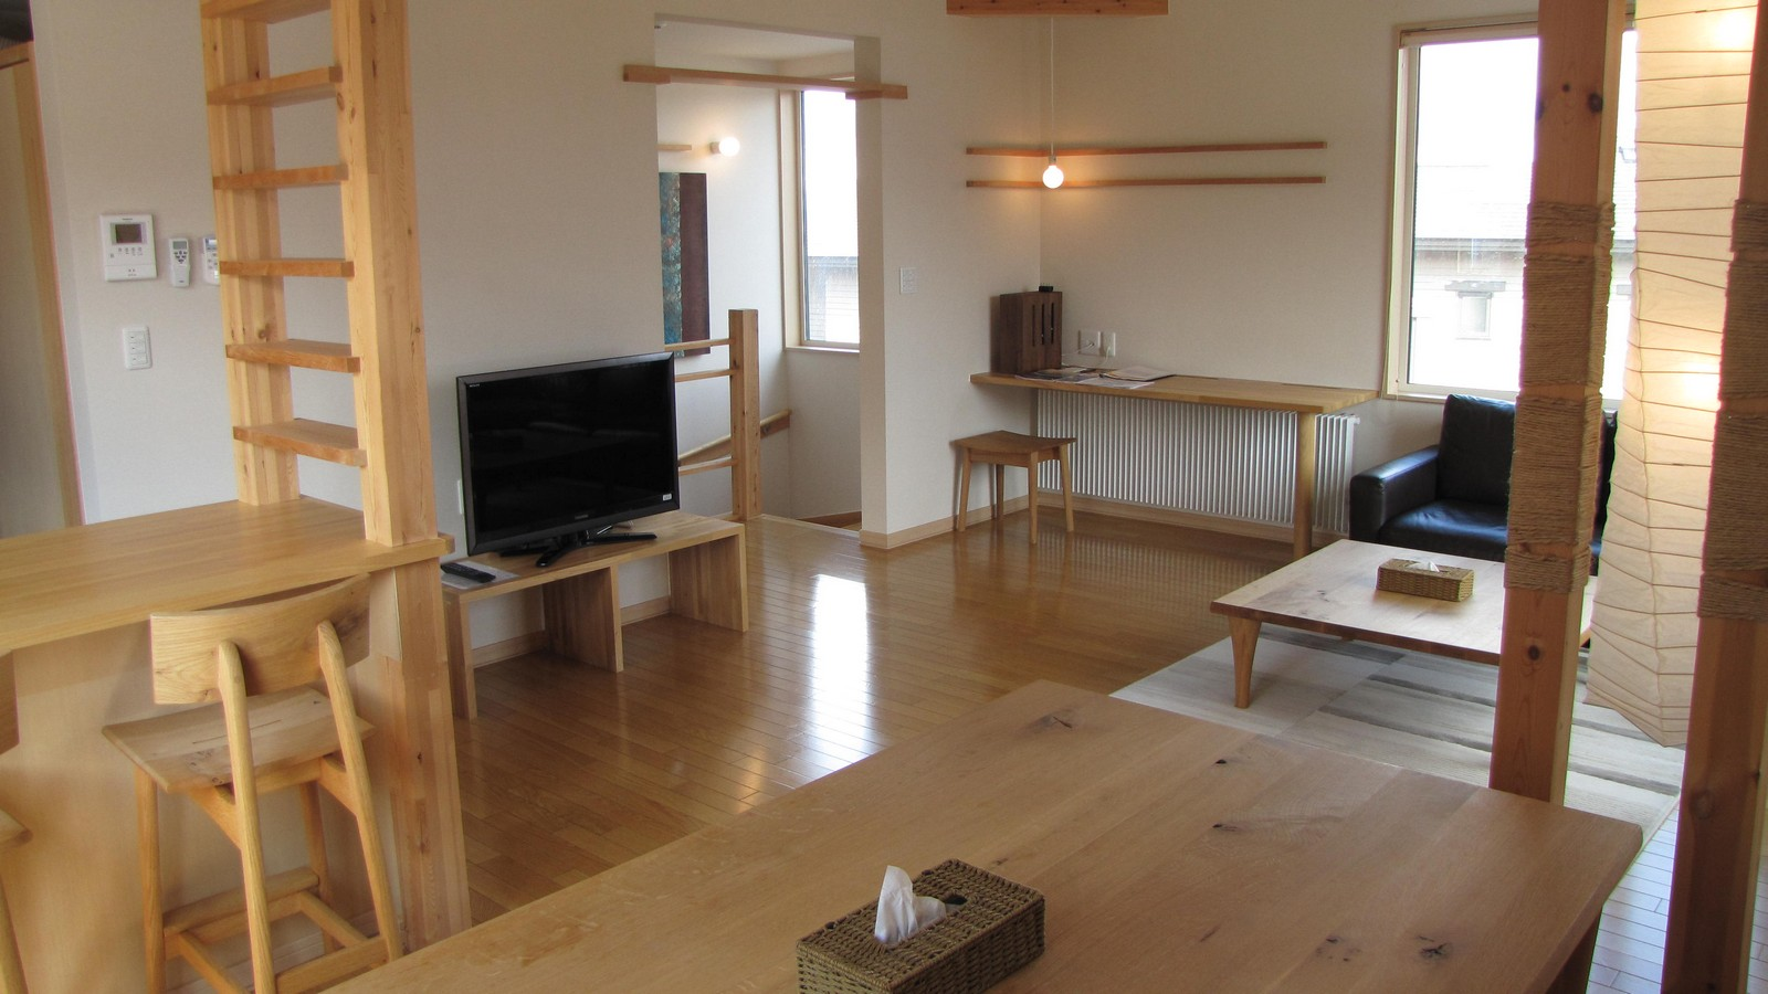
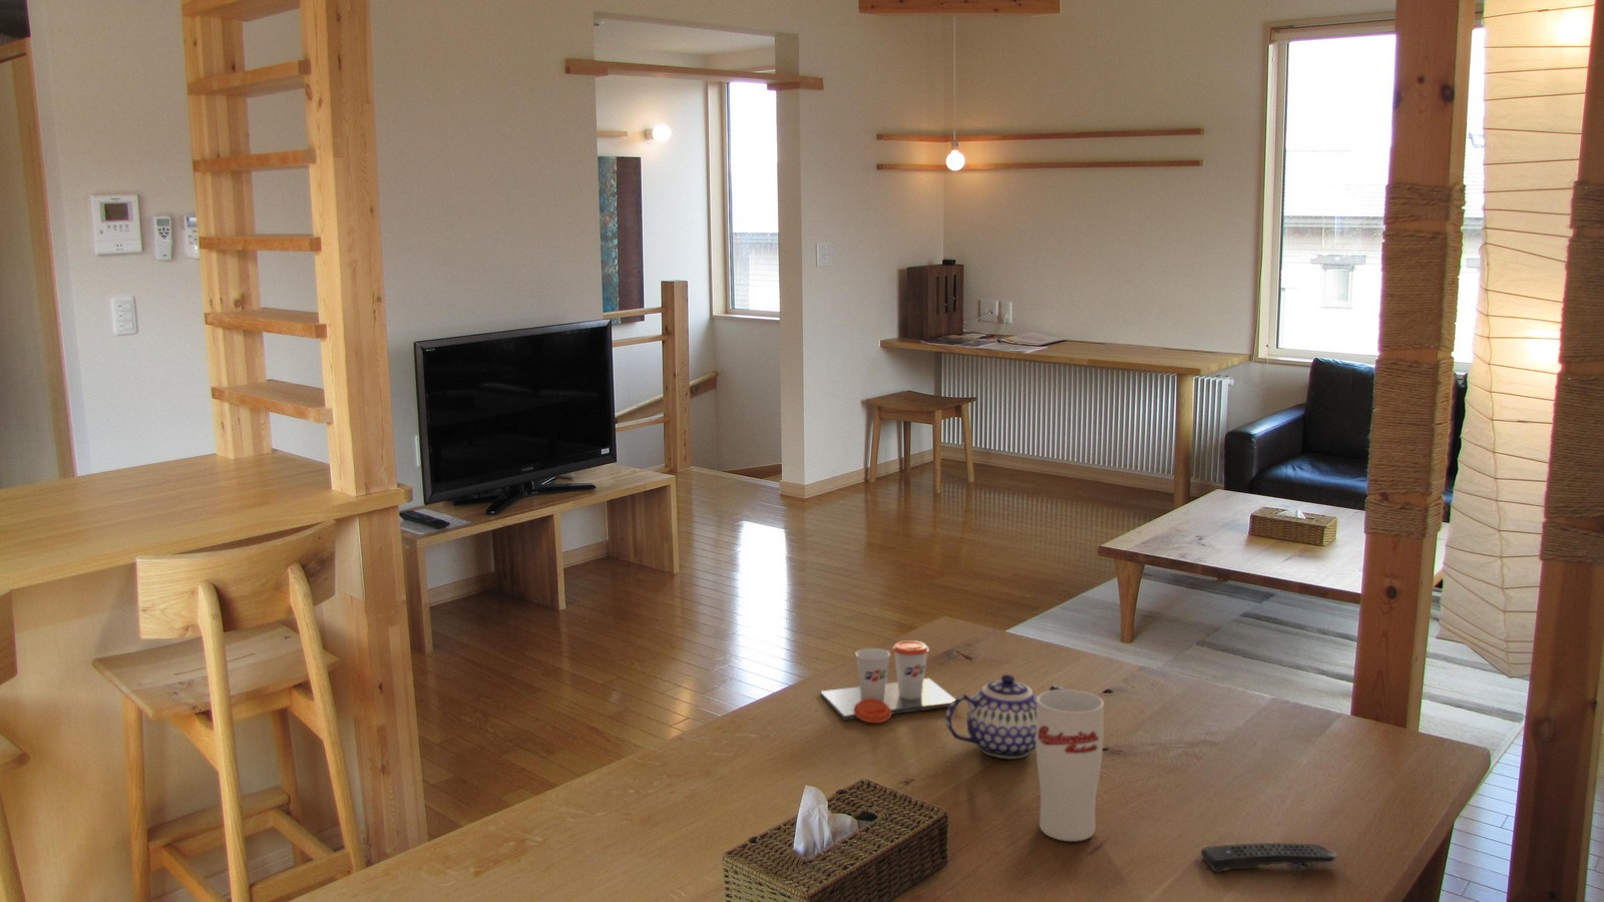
+ cup [1036,688,1105,841]
+ cup [820,640,960,724]
+ remote control [1200,841,1339,874]
+ teapot [944,674,1066,760]
